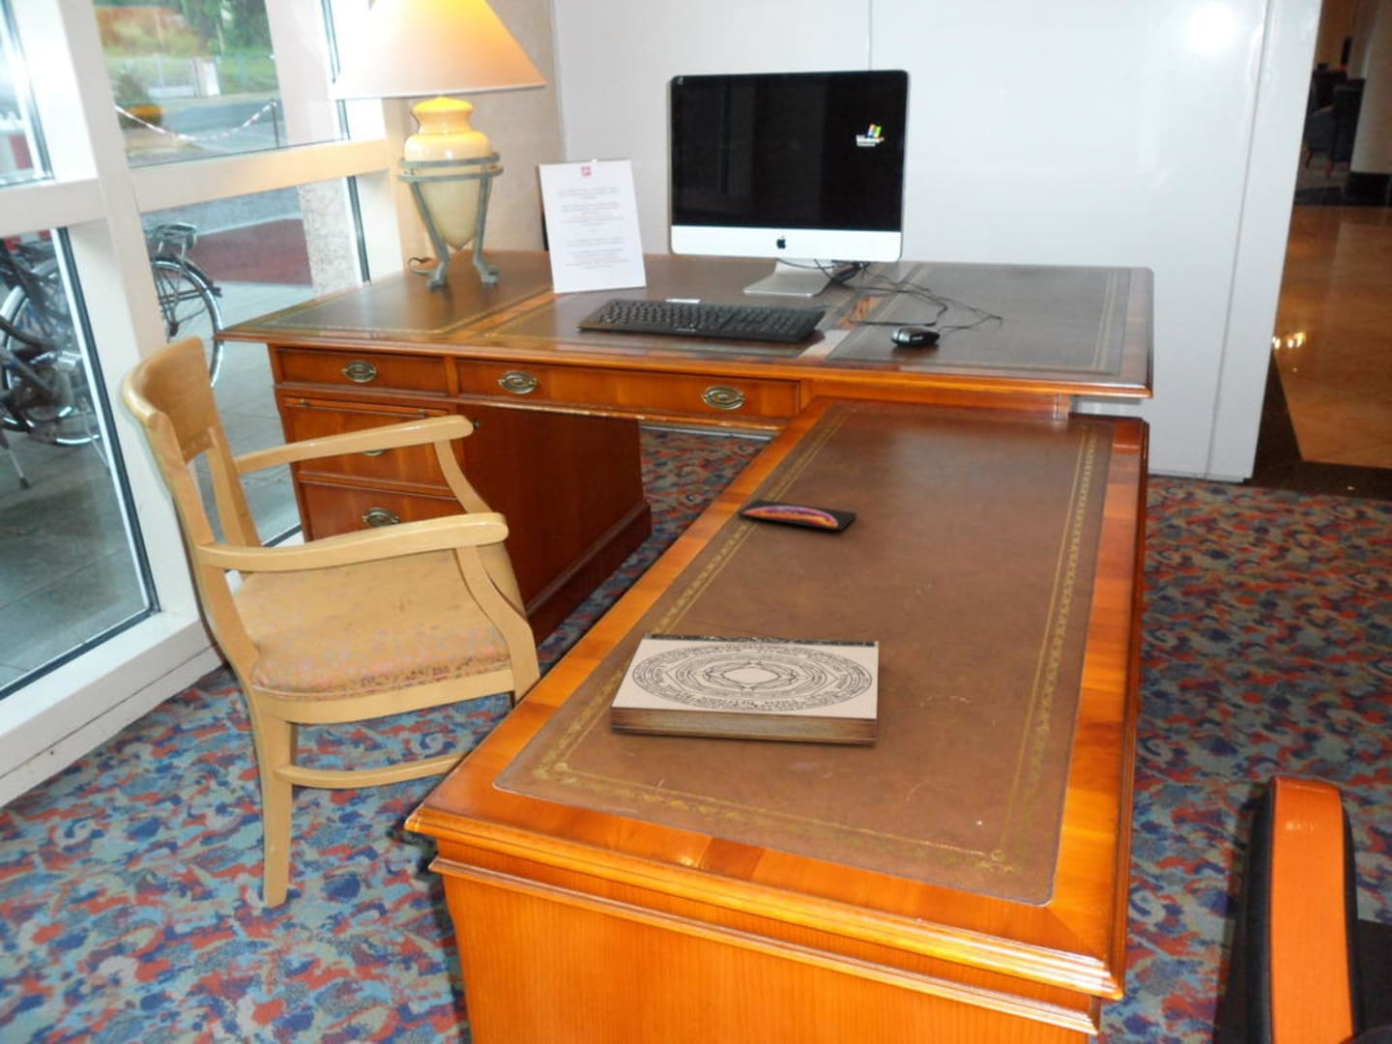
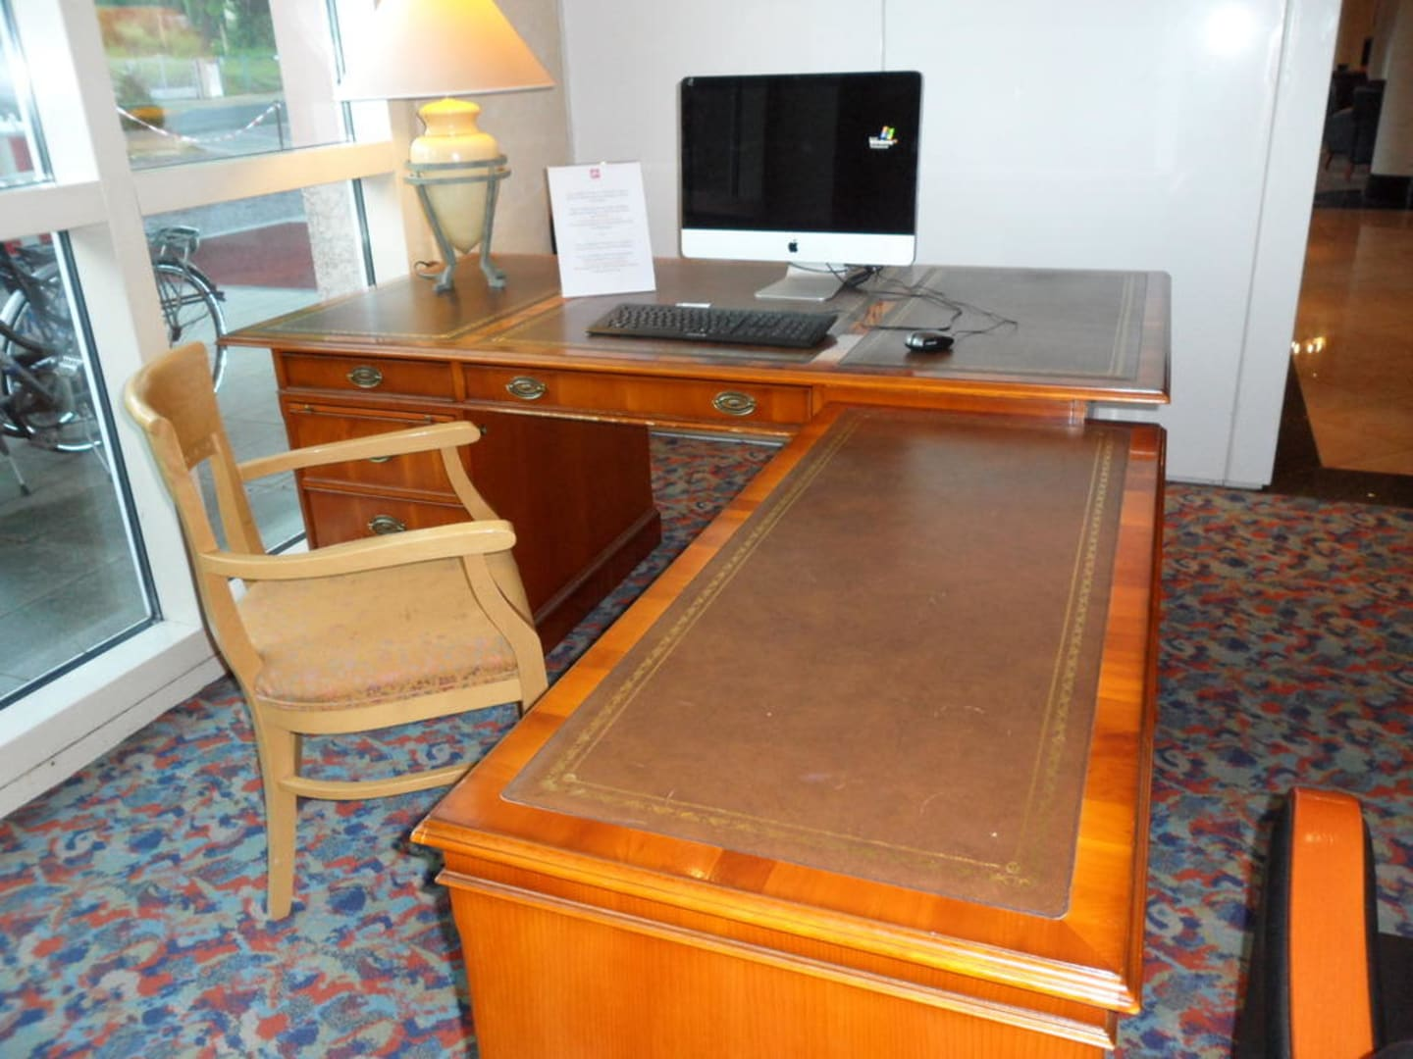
- book [609,632,880,747]
- smartphone [737,499,858,531]
